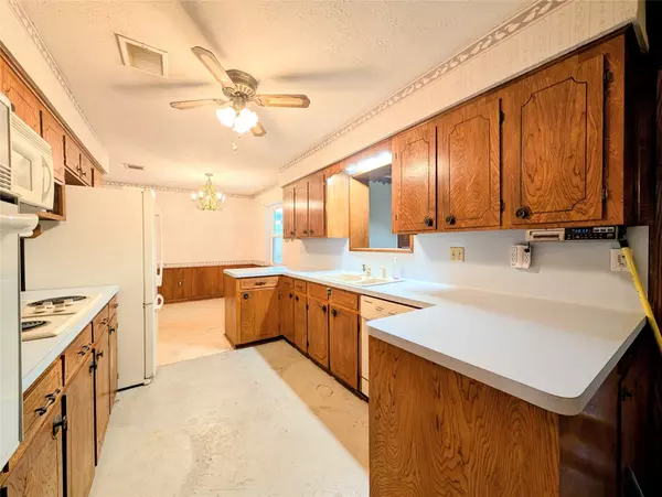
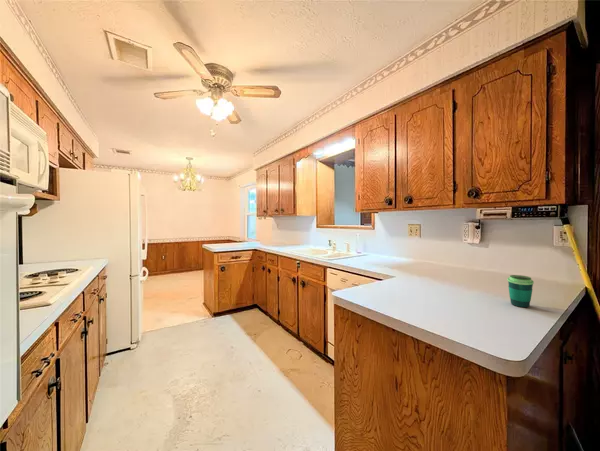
+ cup [506,274,535,308]
